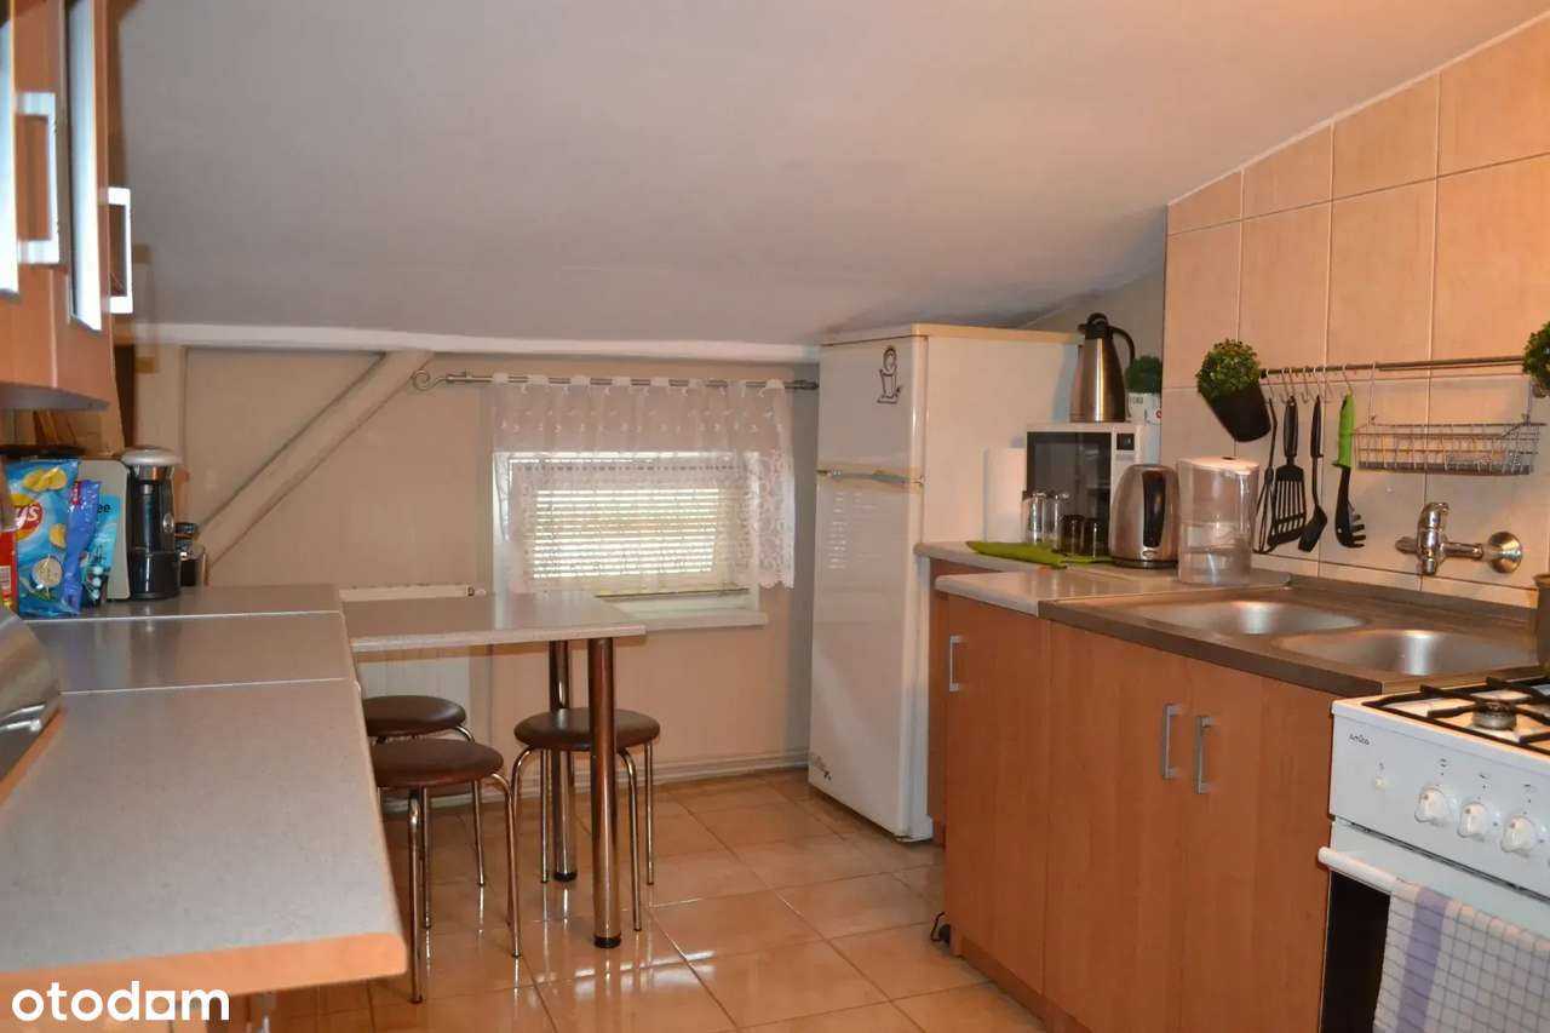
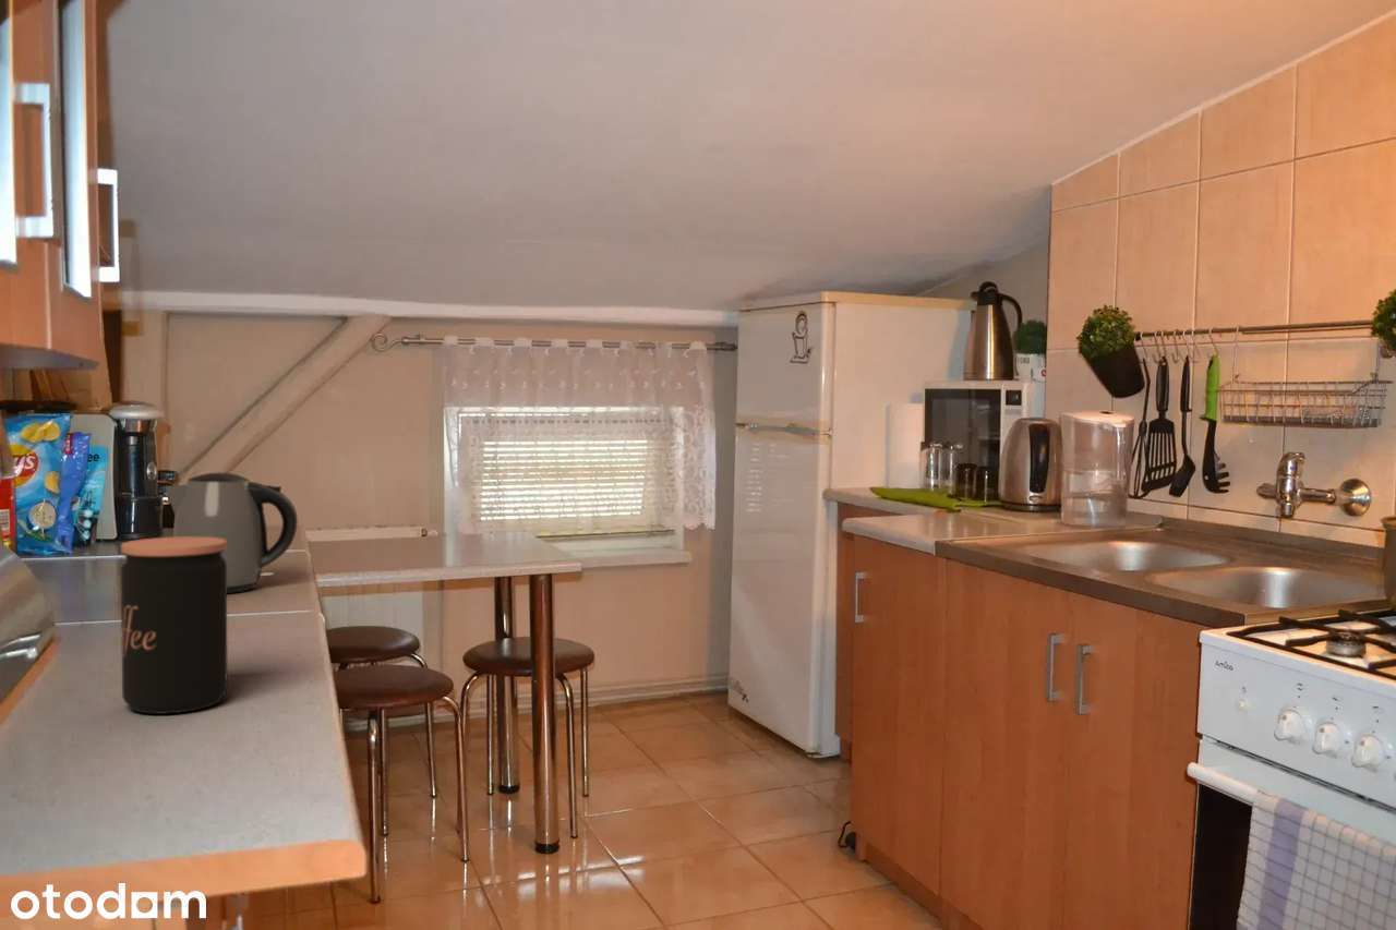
+ coffee jar [120,536,229,715]
+ kettle [164,472,299,594]
